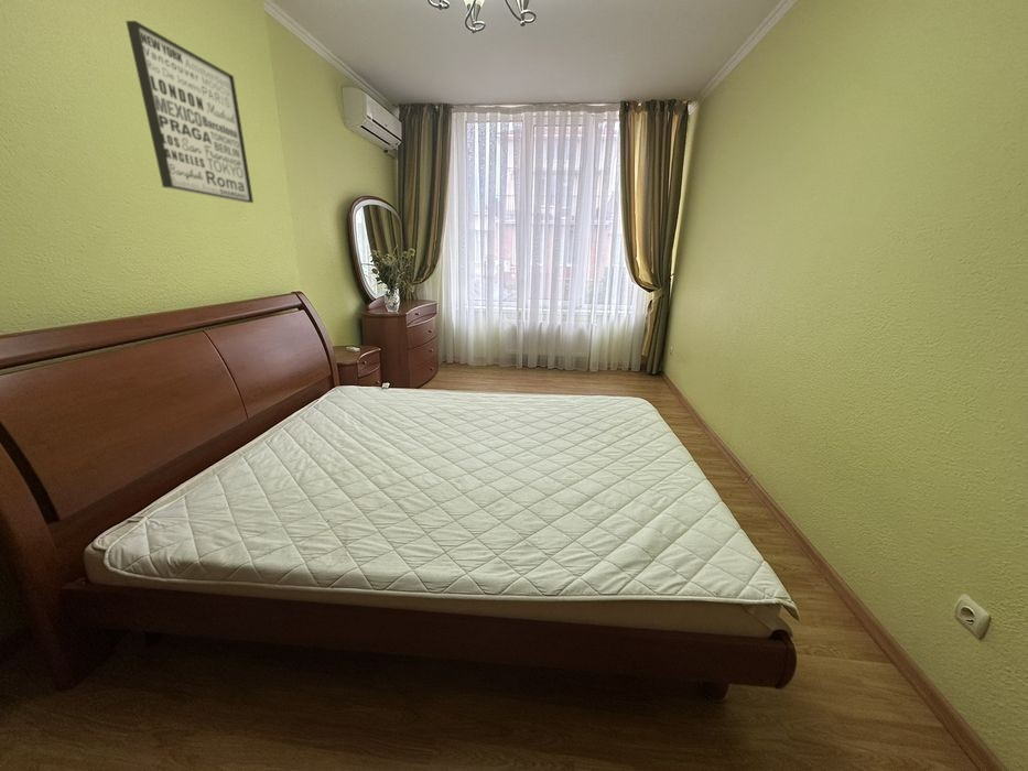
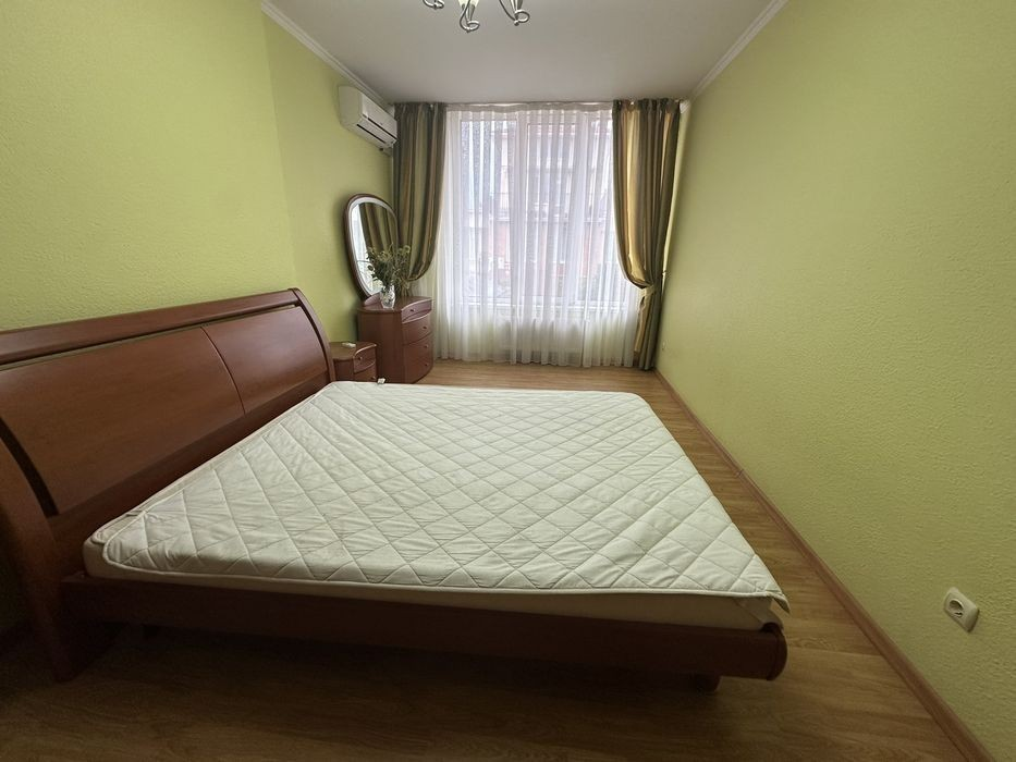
- wall art [125,20,255,204]
